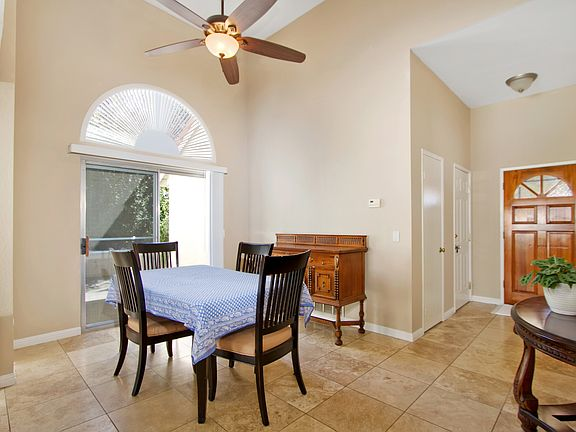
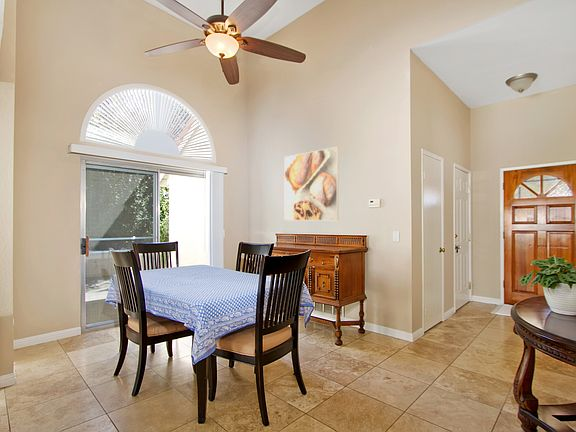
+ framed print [284,146,339,221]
